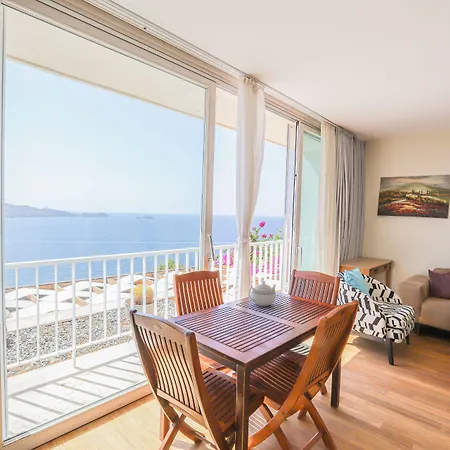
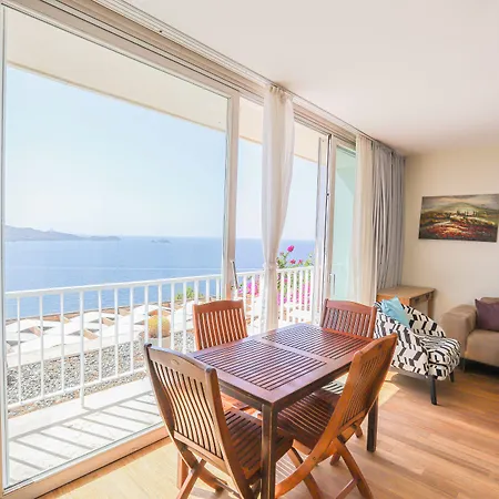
- teapot [247,280,277,307]
